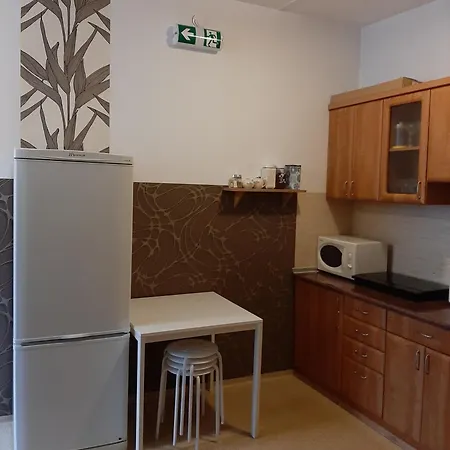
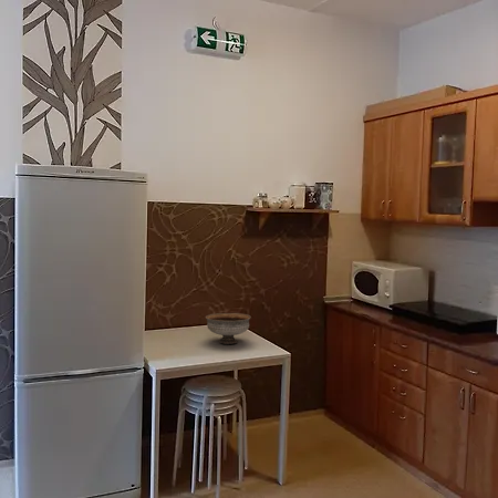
+ bowl [205,312,252,345]
